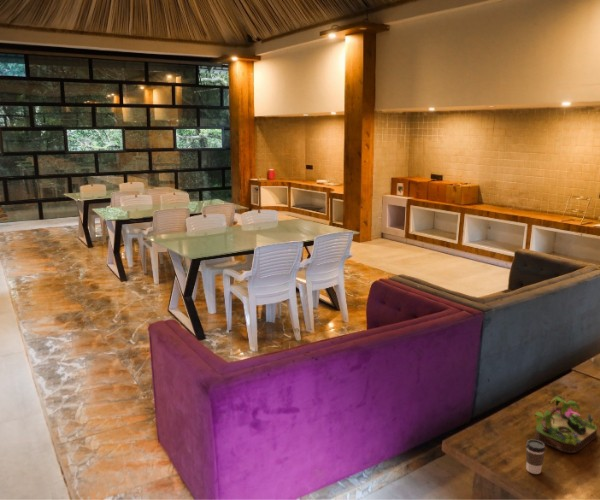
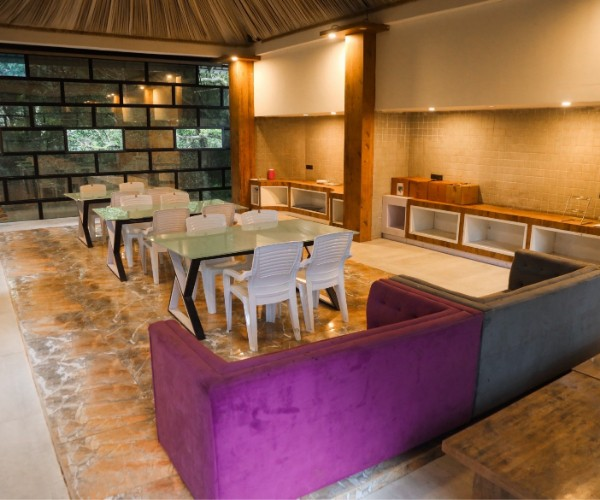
- plant [533,395,598,454]
- coffee cup [525,438,546,475]
